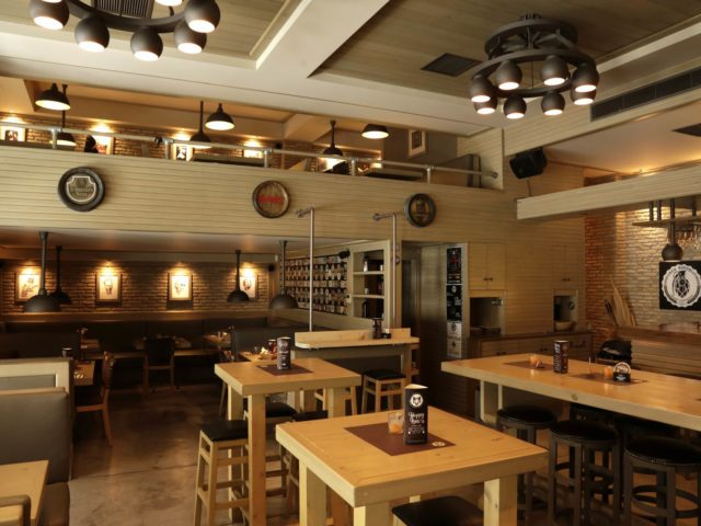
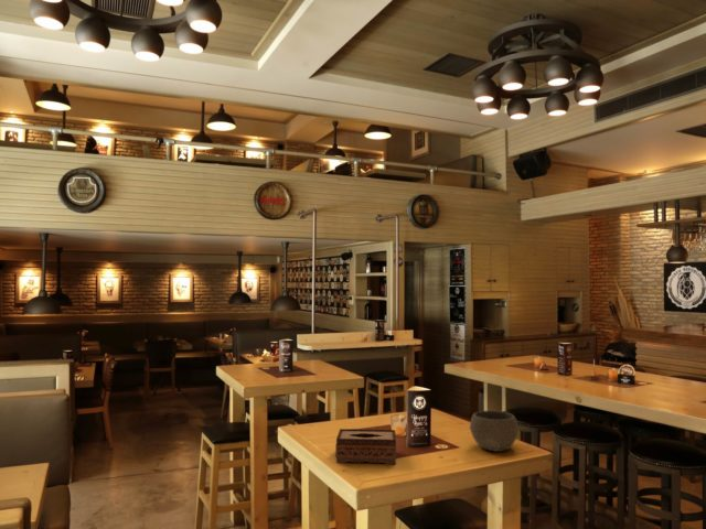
+ bowl [469,410,518,453]
+ tissue box [334,428,397,465]
